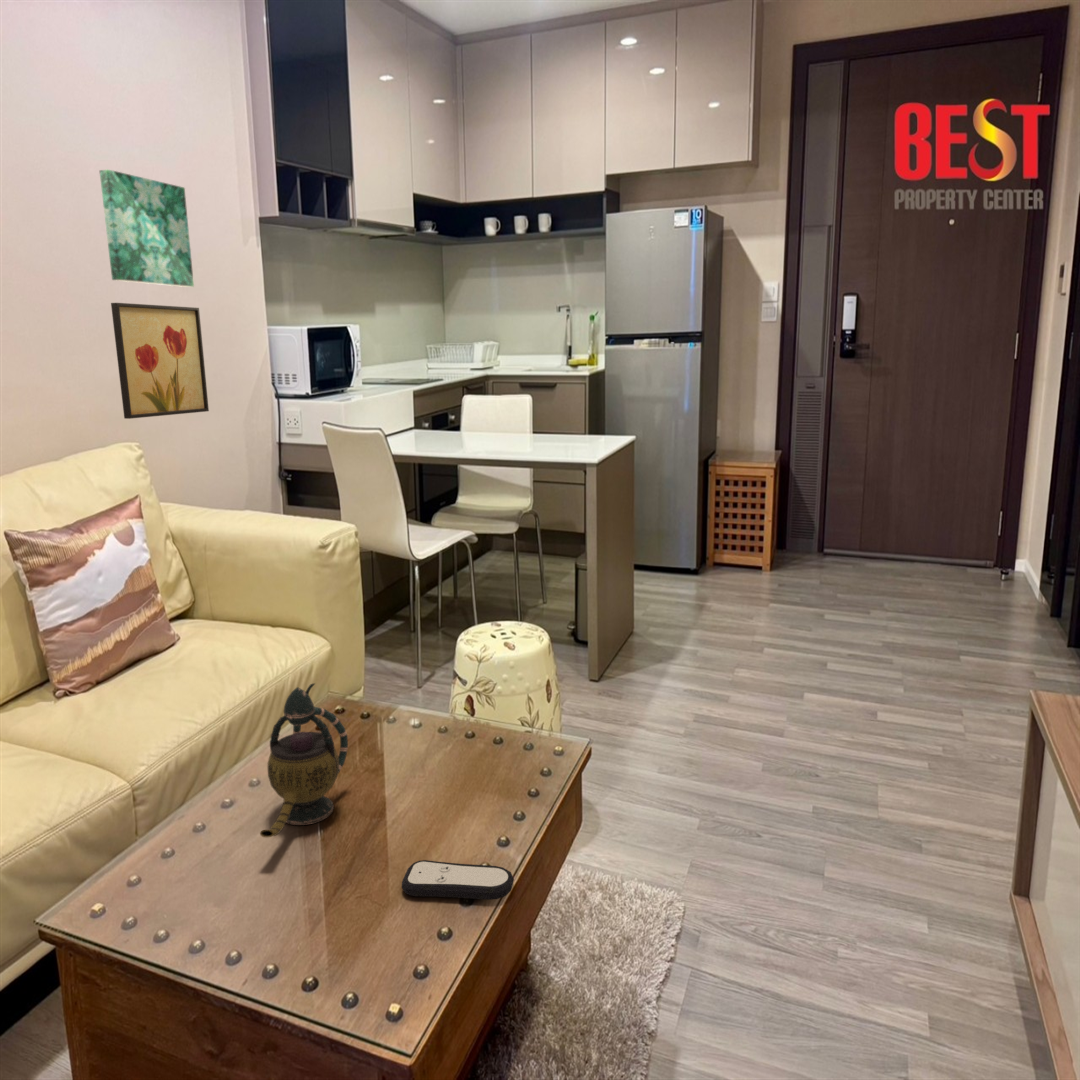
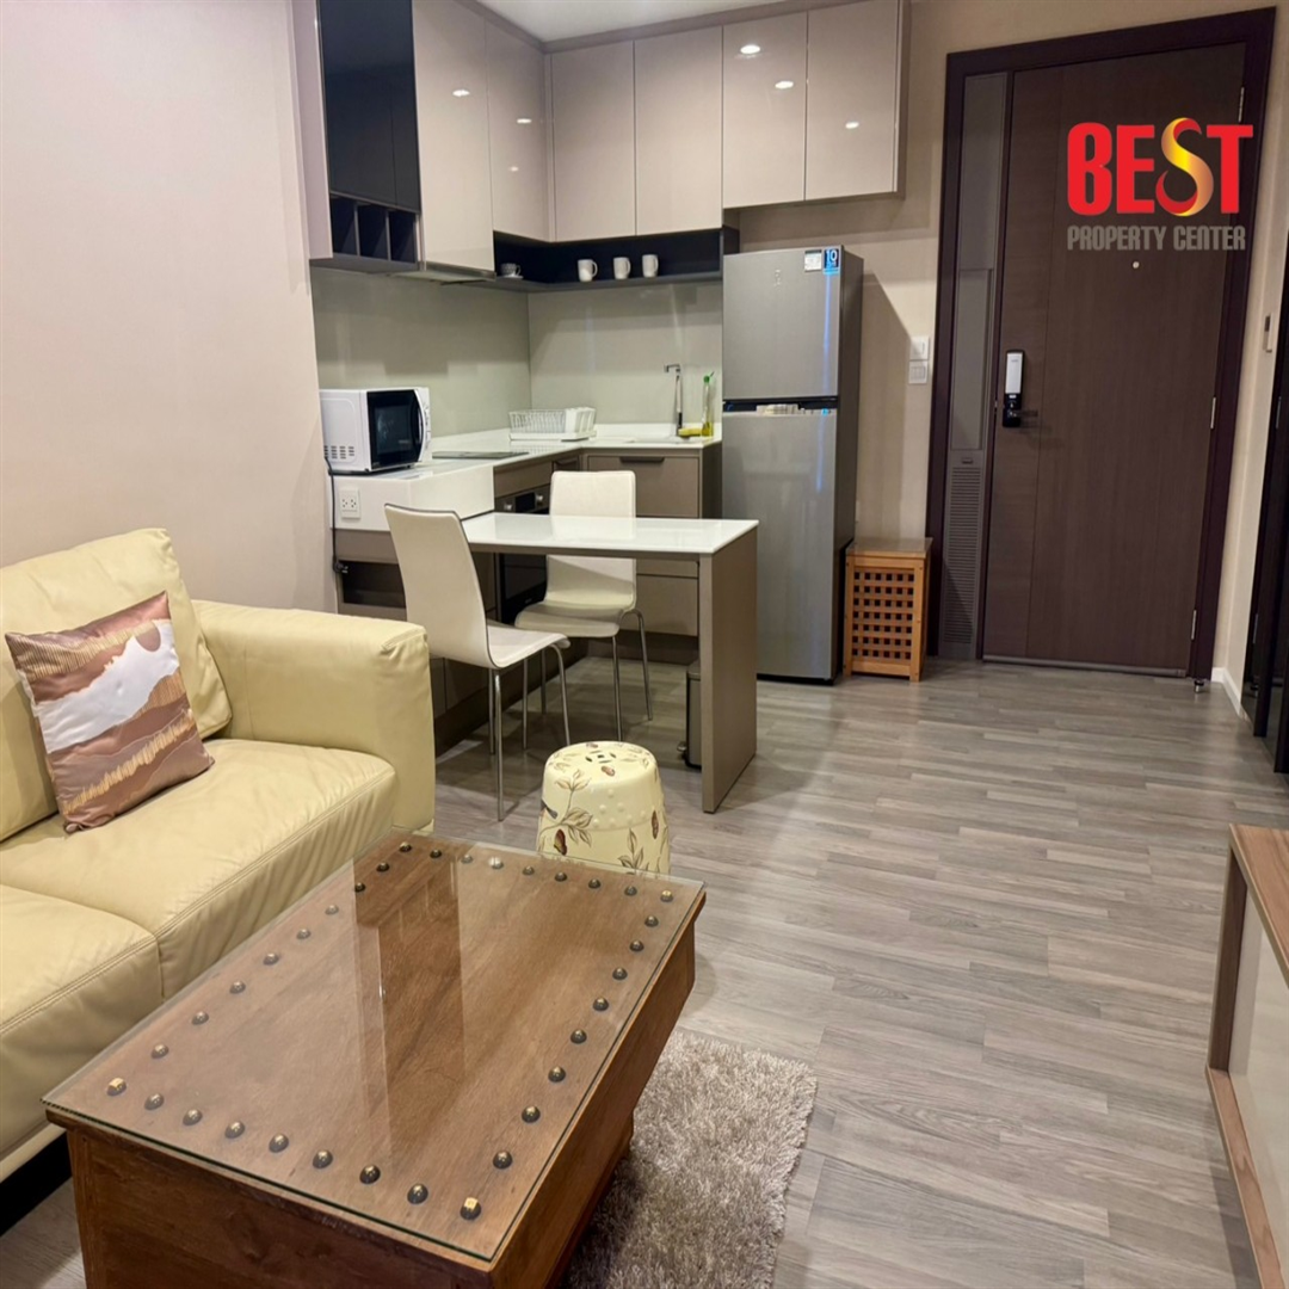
- wall art [99,168,195,288]
- teapot [259,682,349,838]
- wall art [110,302,210,420]
- remote control [401,859,515,901]
